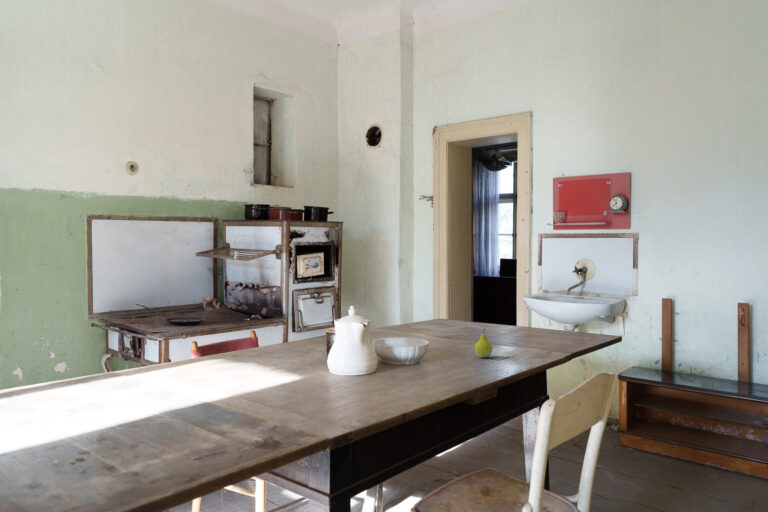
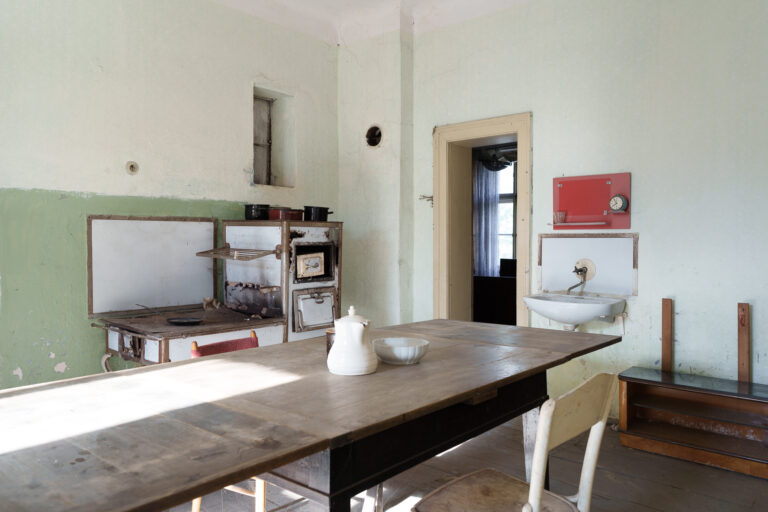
- fruit [474,327,494,359]
